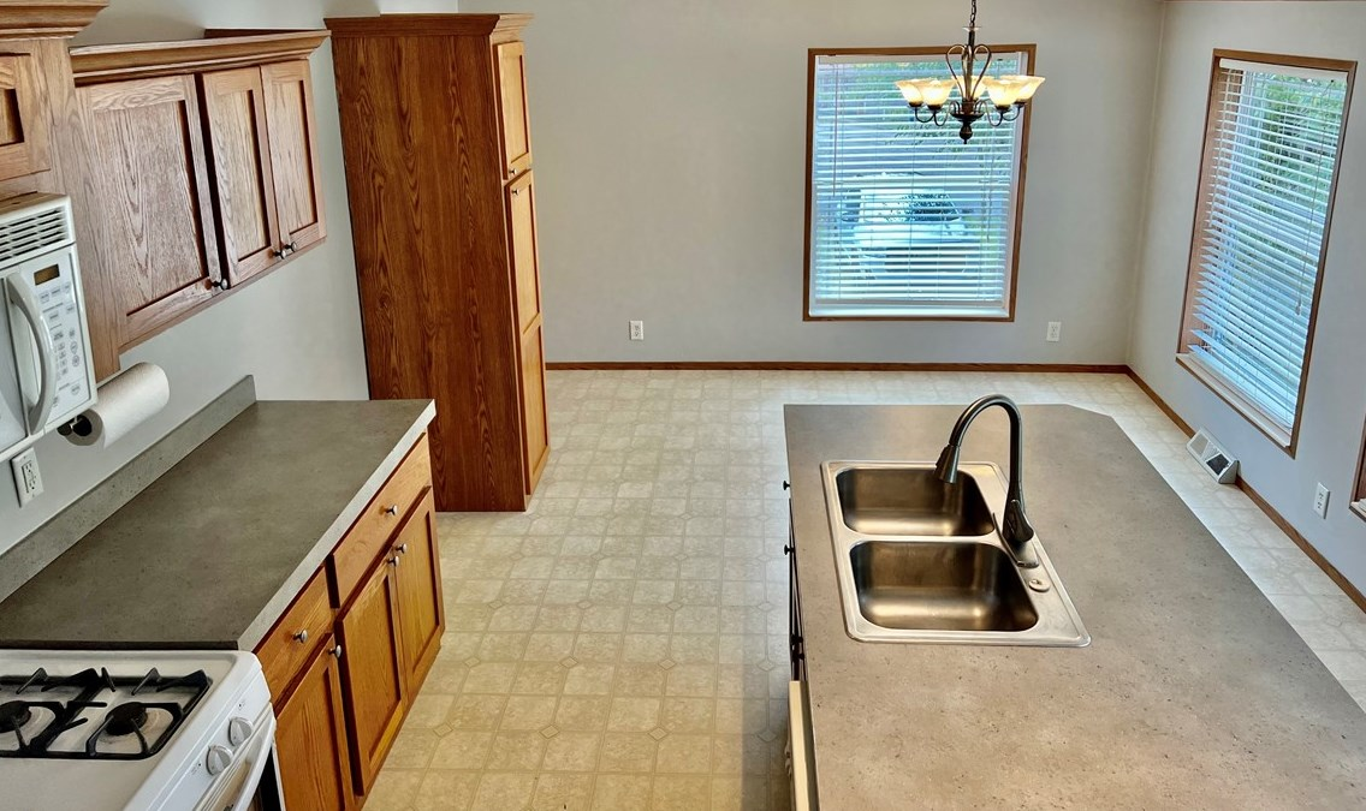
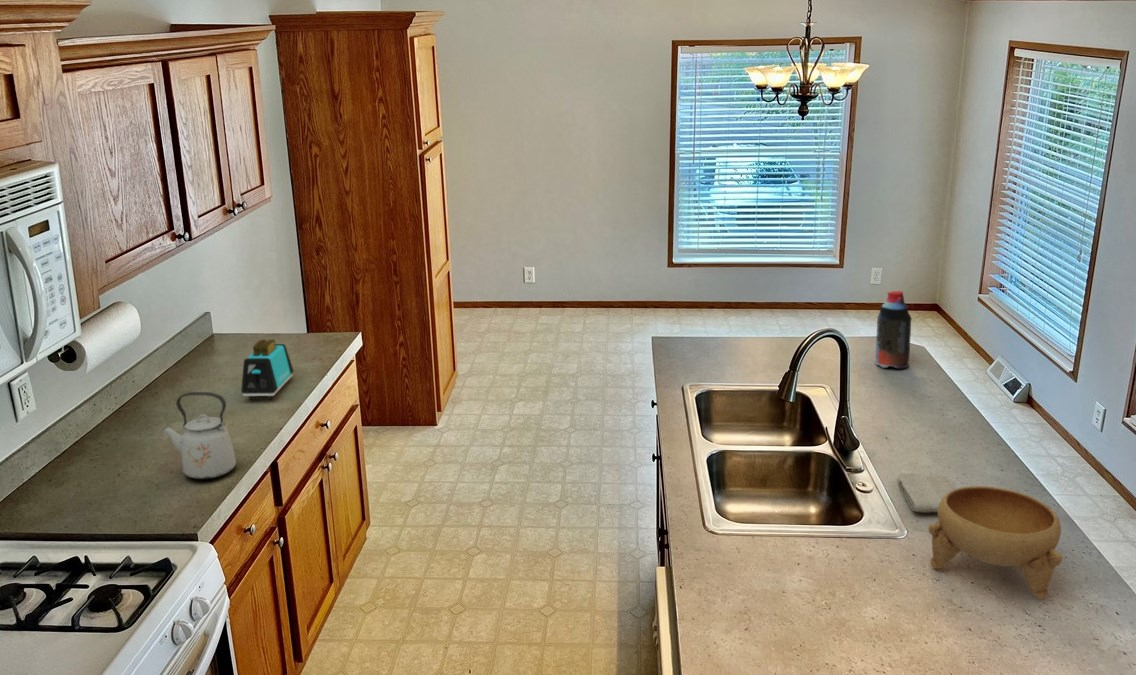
+ kettle [161,391,237,480]
+ bowl [927,485,1063,600]
+ toaster [240,339,295,401]
+ bottle [874,290,913,369]
+ washcloth [896,473,954,514]
